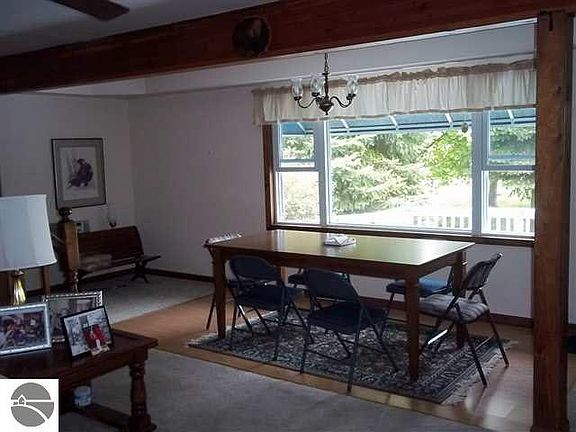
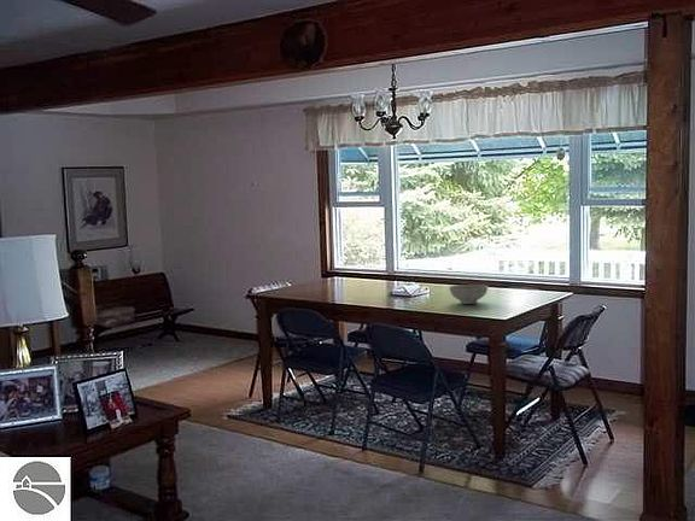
+ decorative bowl [448,283,490,305]
